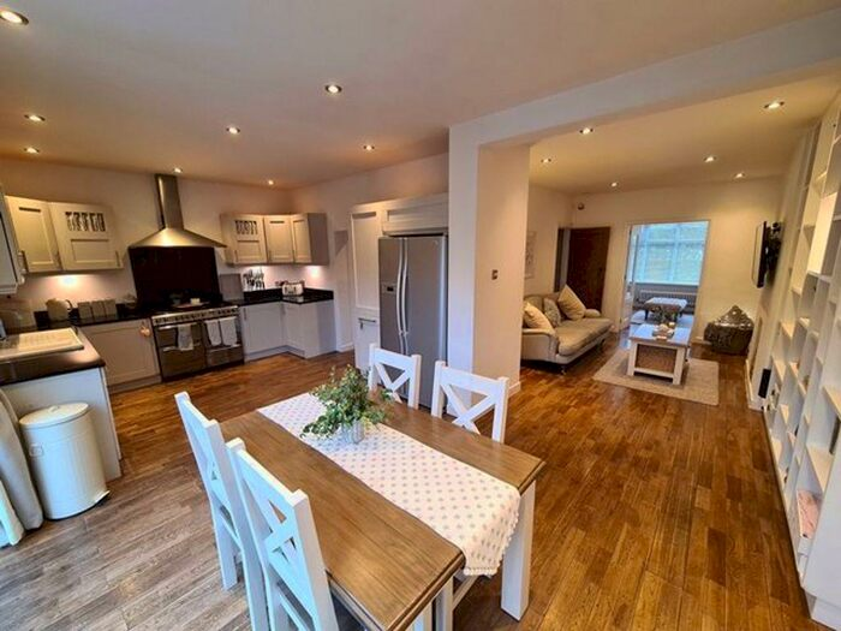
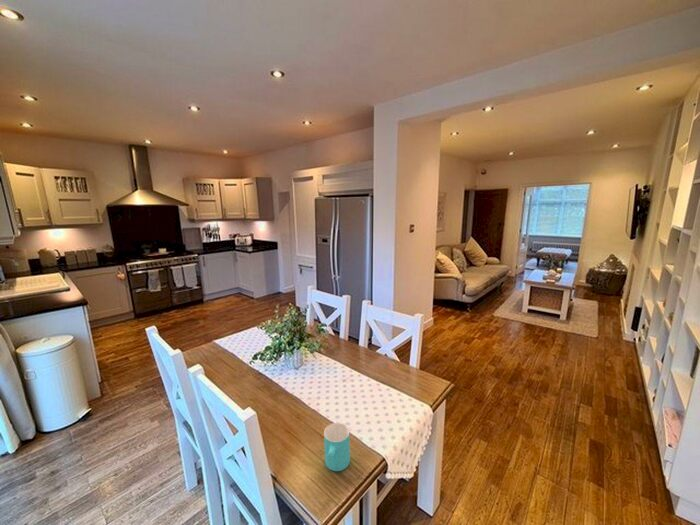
+ cup [323,422,351,472]
